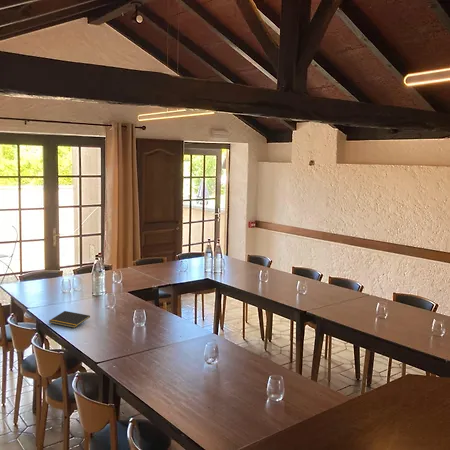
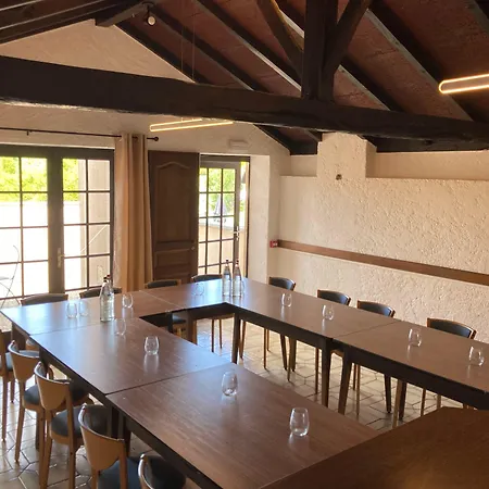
- notepad [48,310,91,329]
